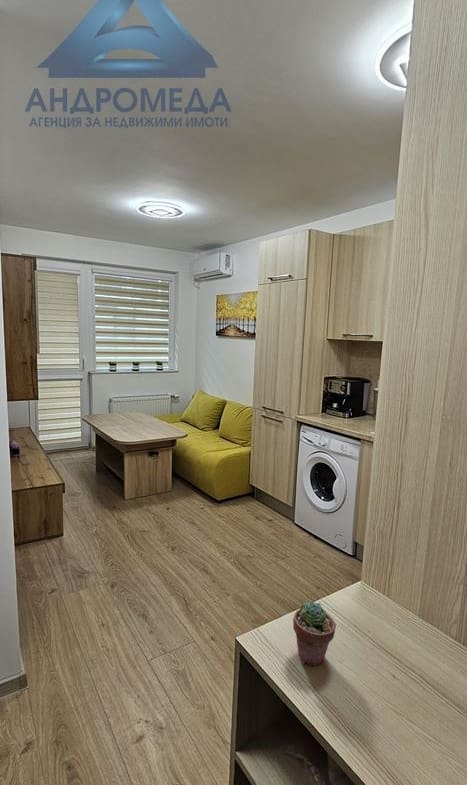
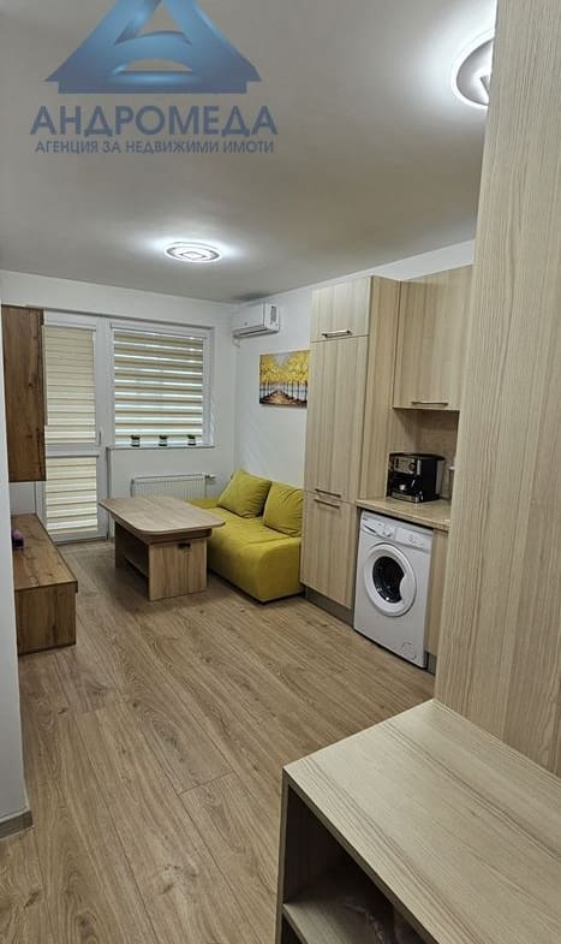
- potted succulent [292,600,337,667]
